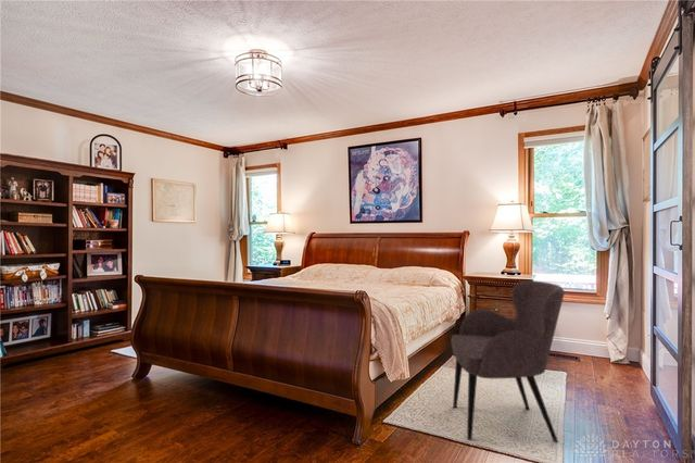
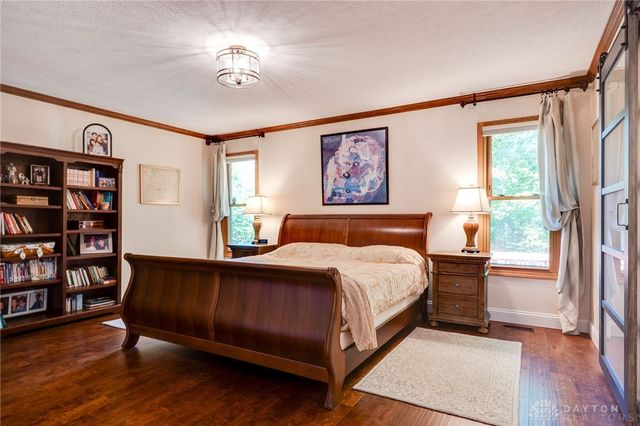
- armchair [450,279,566,443]
